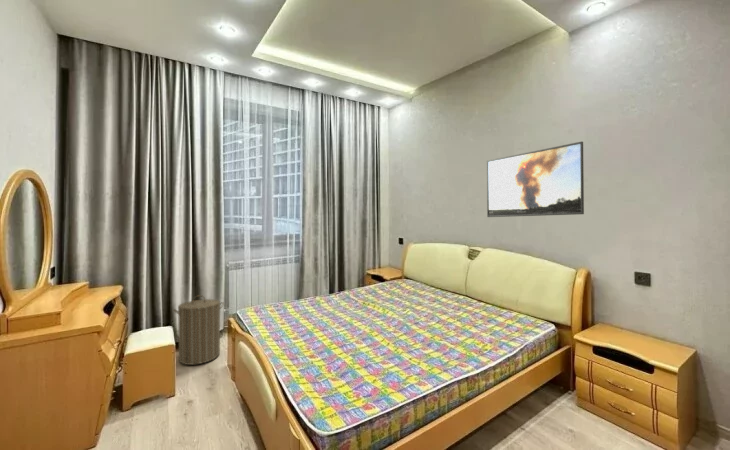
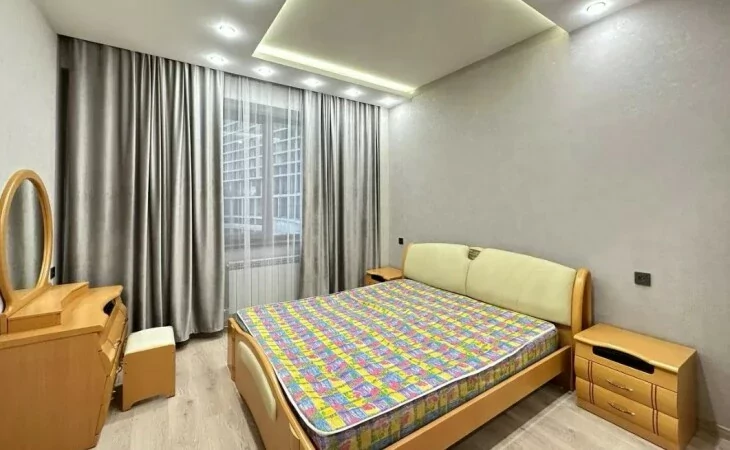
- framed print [486,141,585,218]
- laundry hamper [172,294,225,366]
